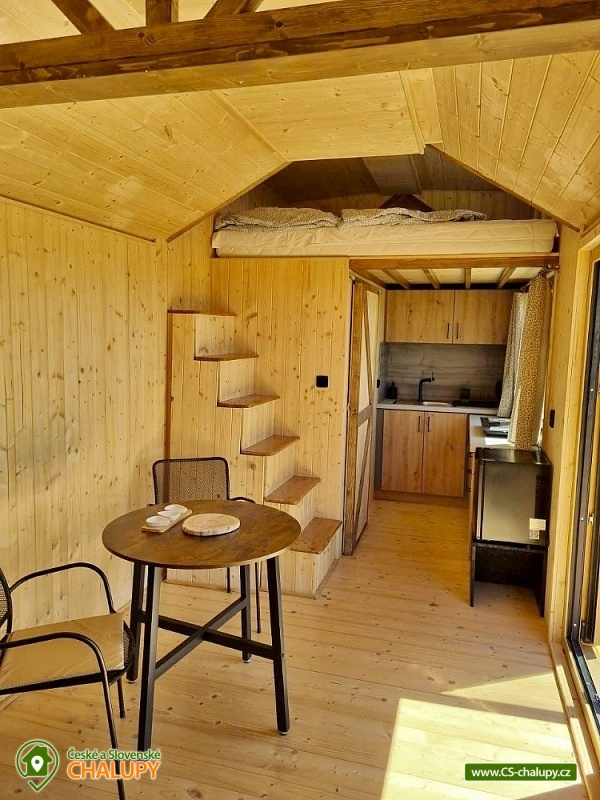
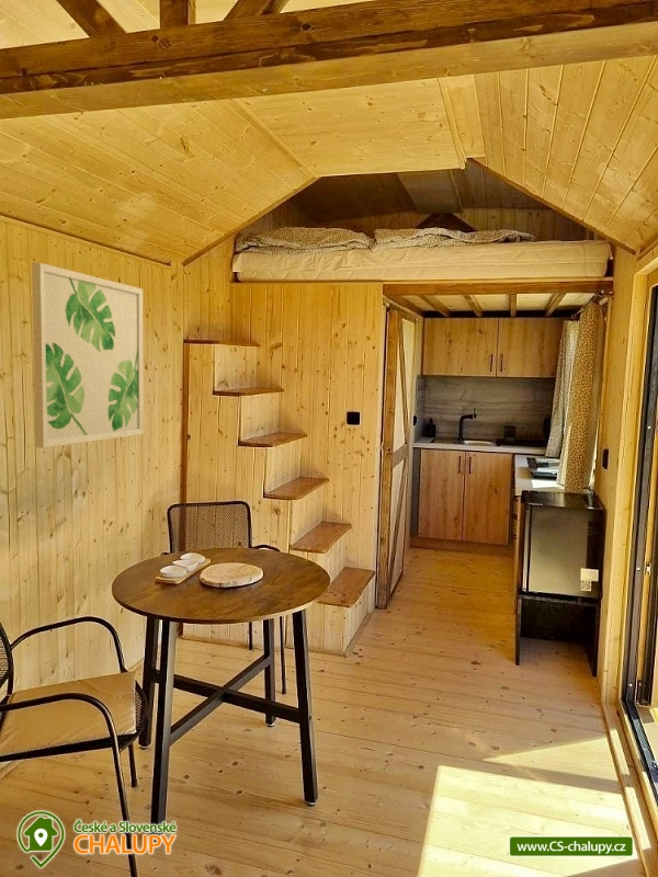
+ wall art [31,262,145,449]
